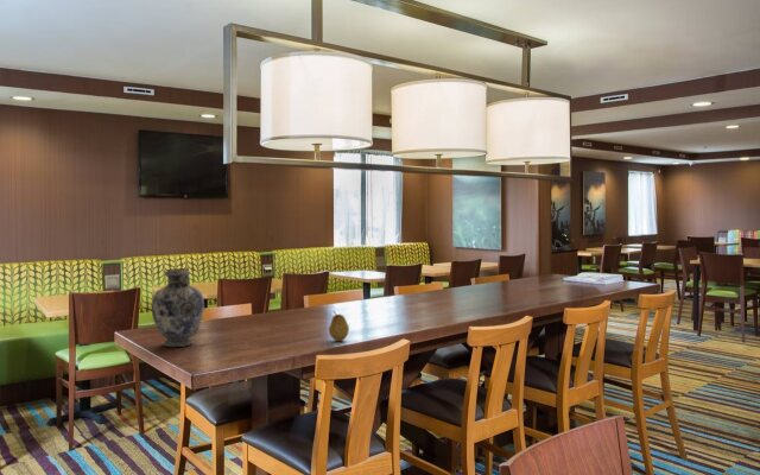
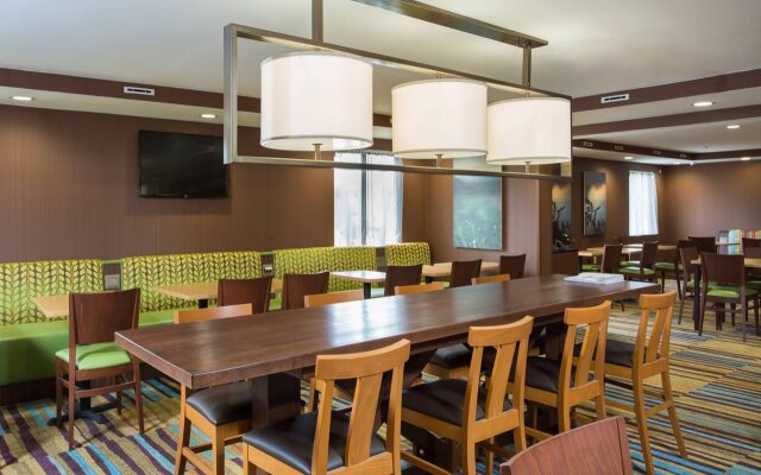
- fruit [328,310,350,342]
- decorative vase [151,267,205,348]
